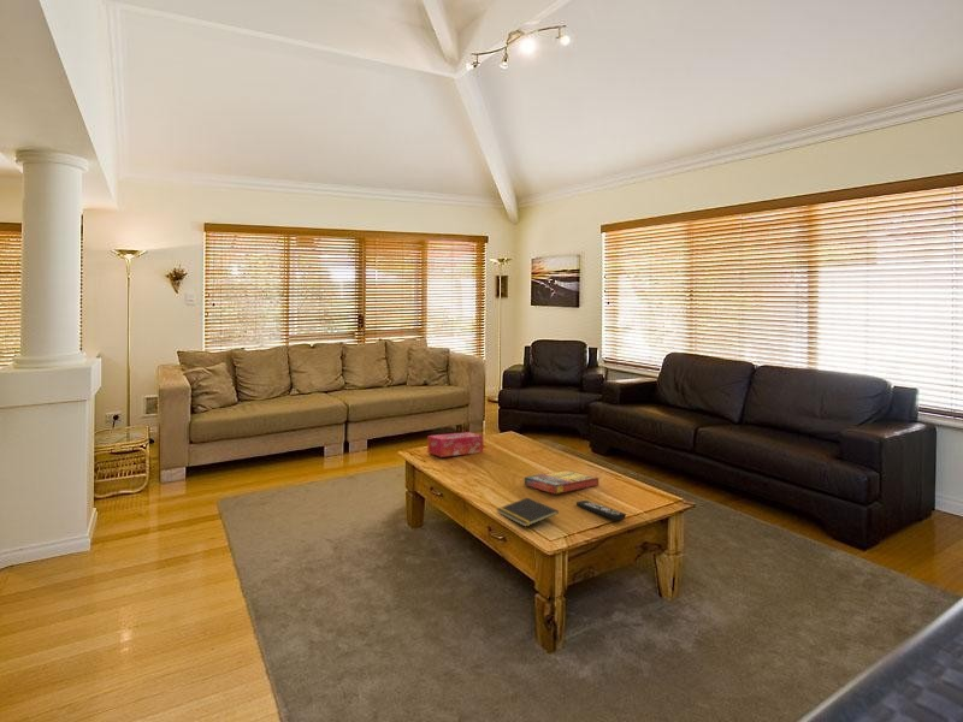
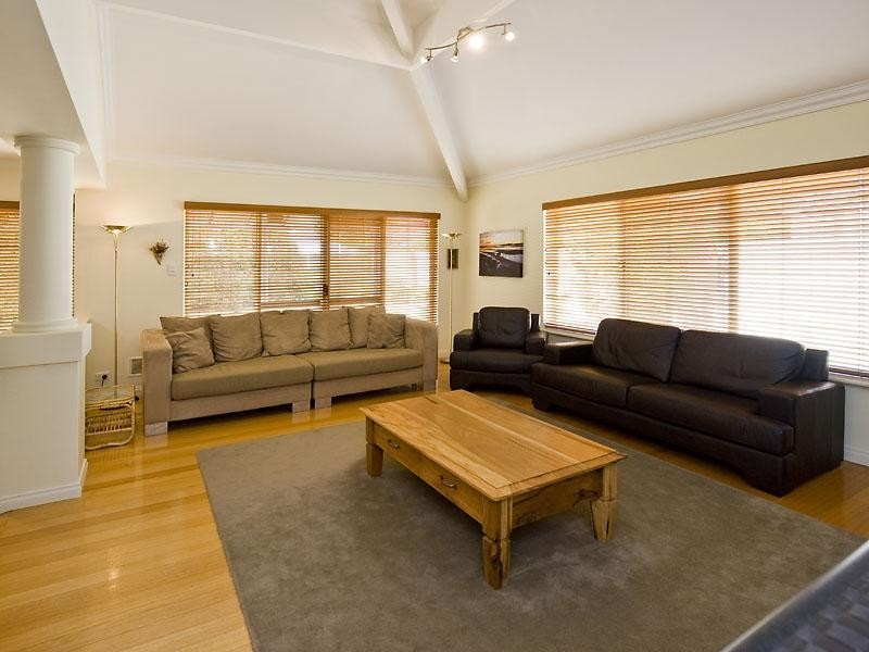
- remote control [575,499,627,521]
- notepad [496,497,560,528]
- tissue box [426,431,484,458]
- game compilation box [524,469,599,495]
